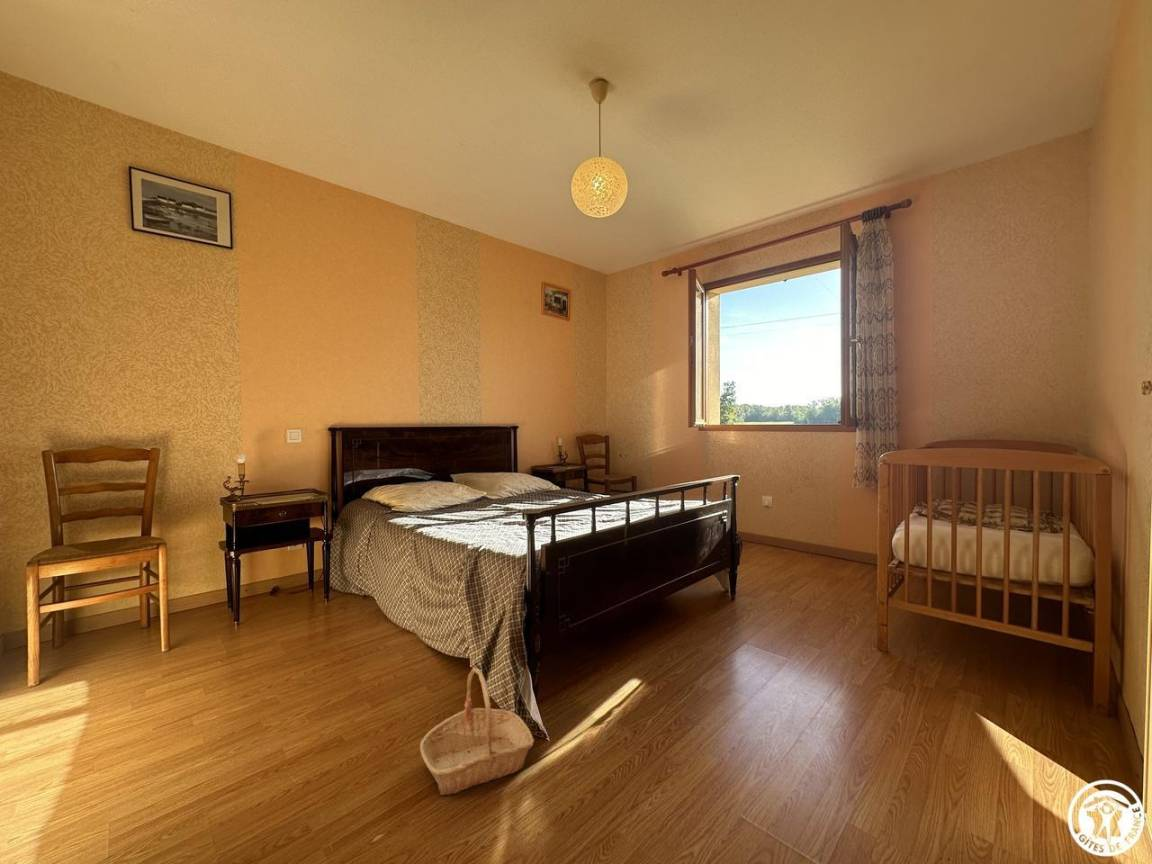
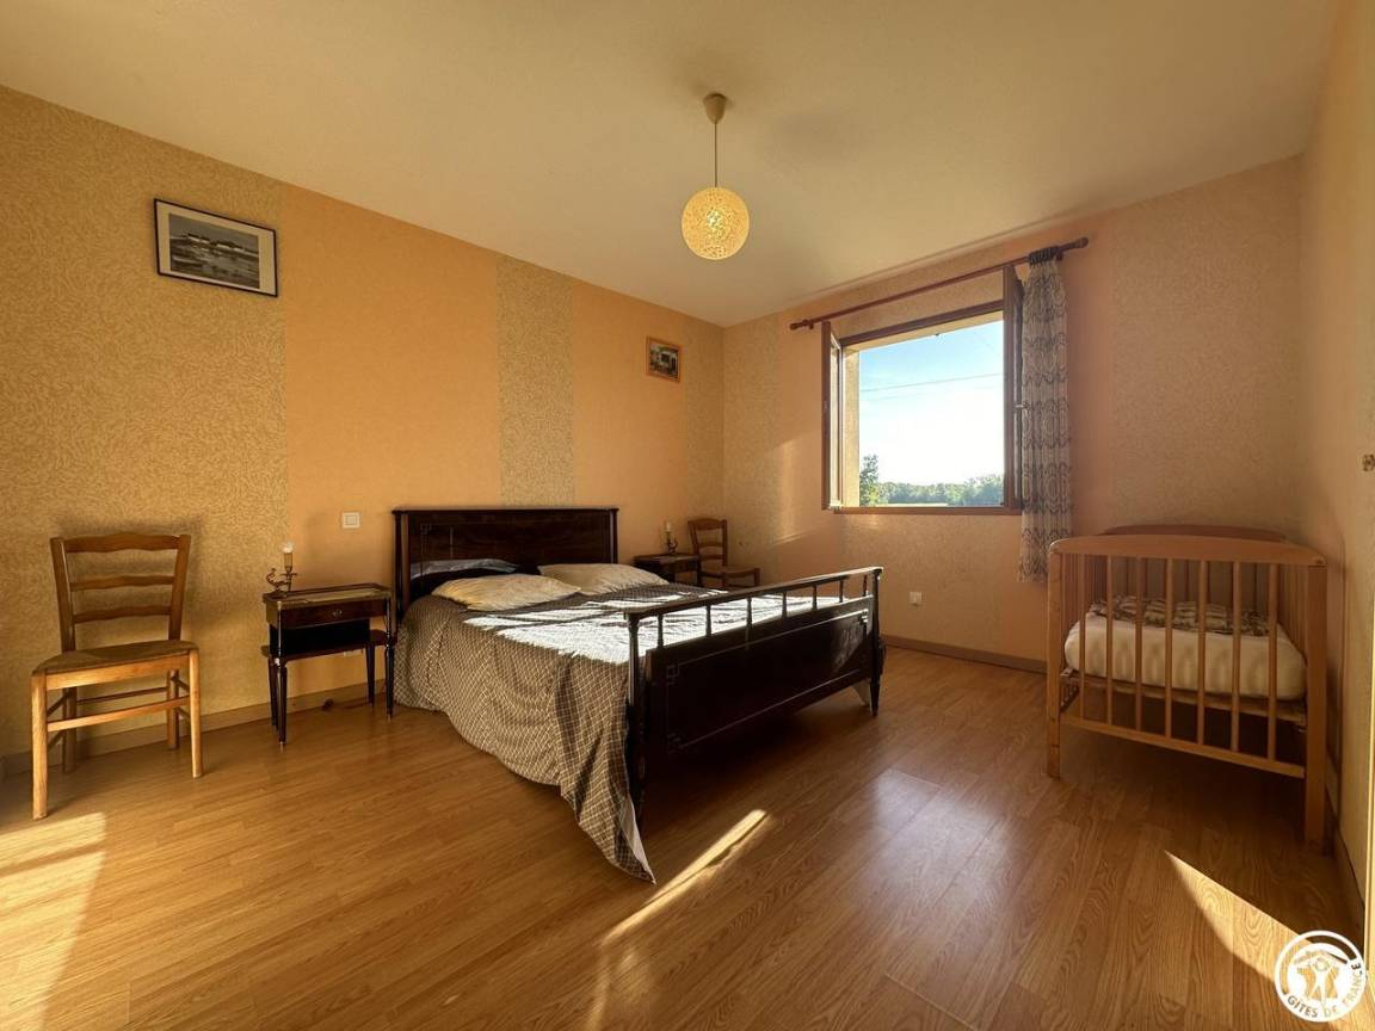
- basket [419,667,535,796]
